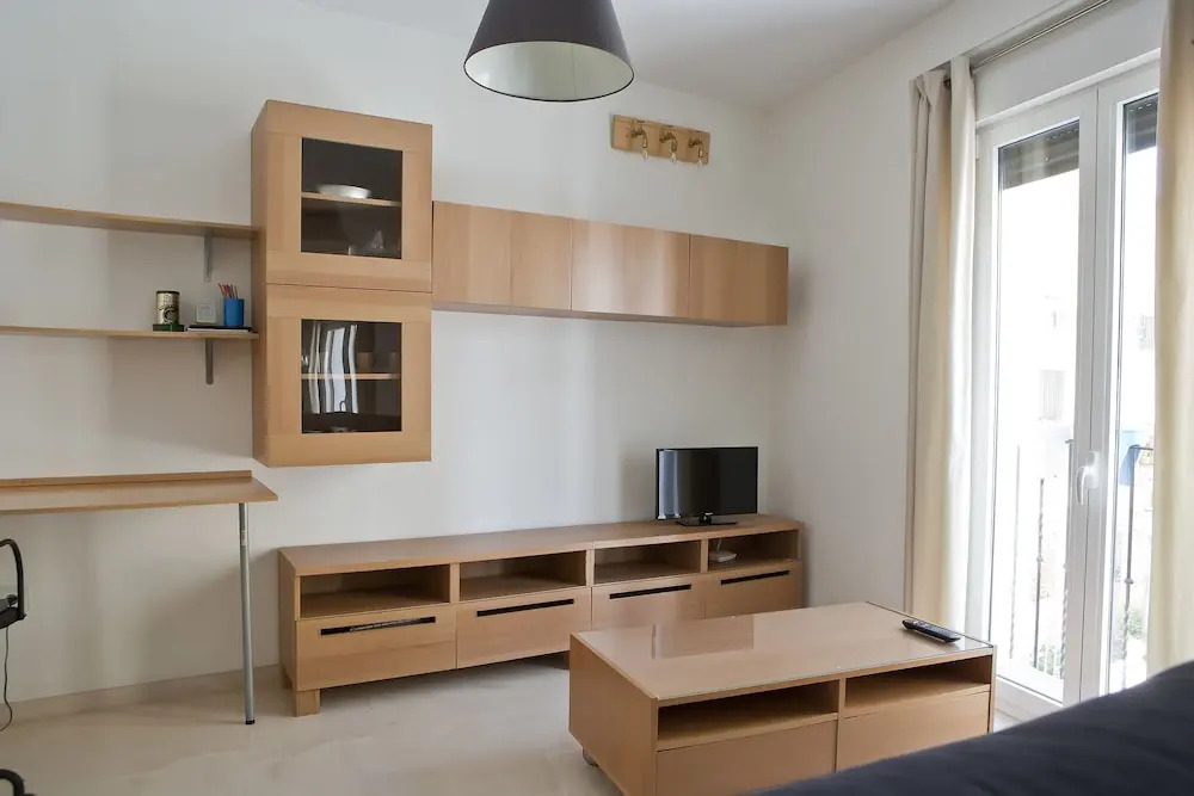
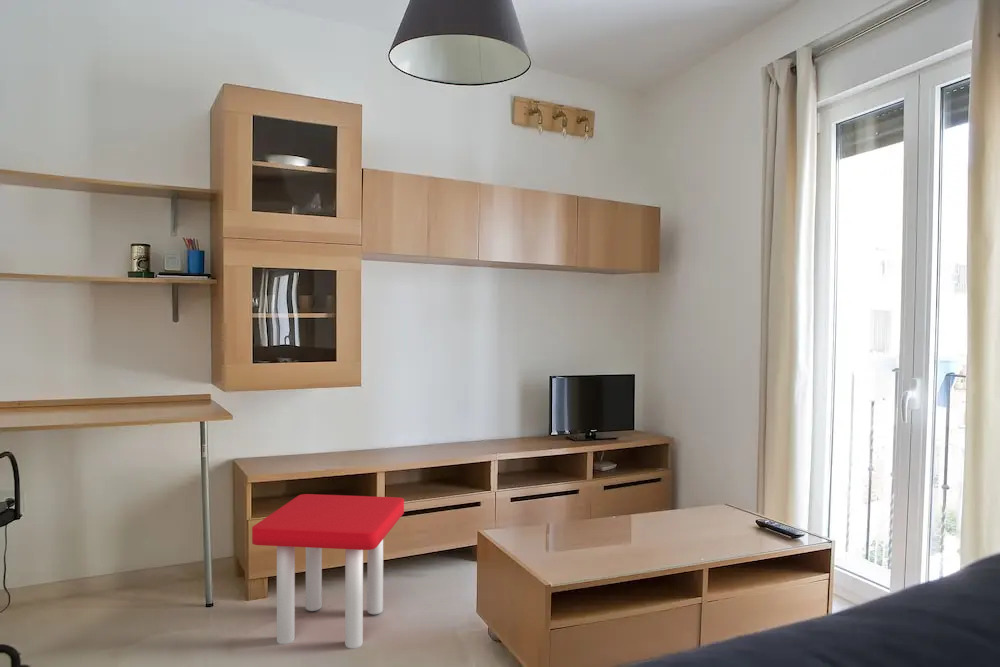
+ stool [251,493,405,650]
